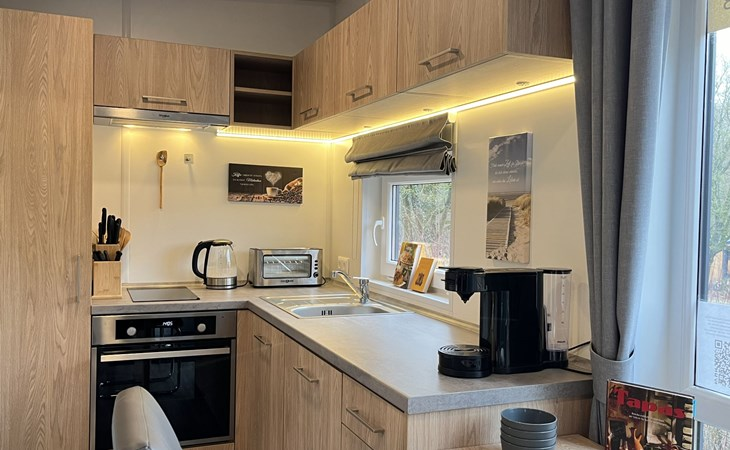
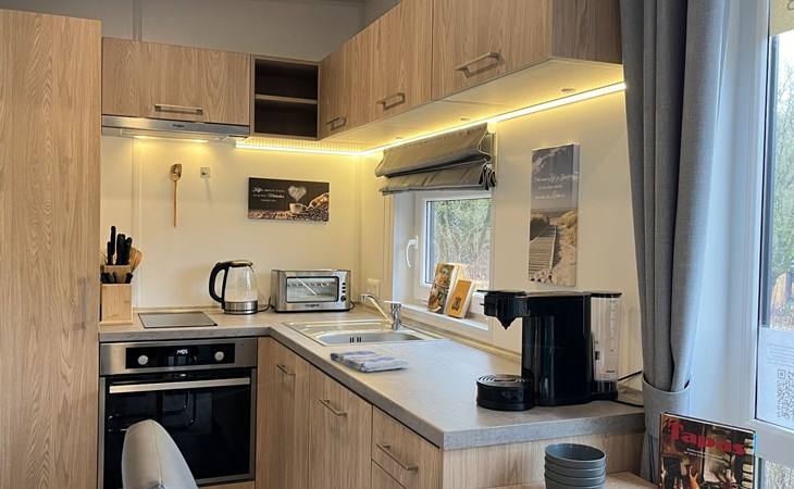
+ dish towel [328,350,409,373]
